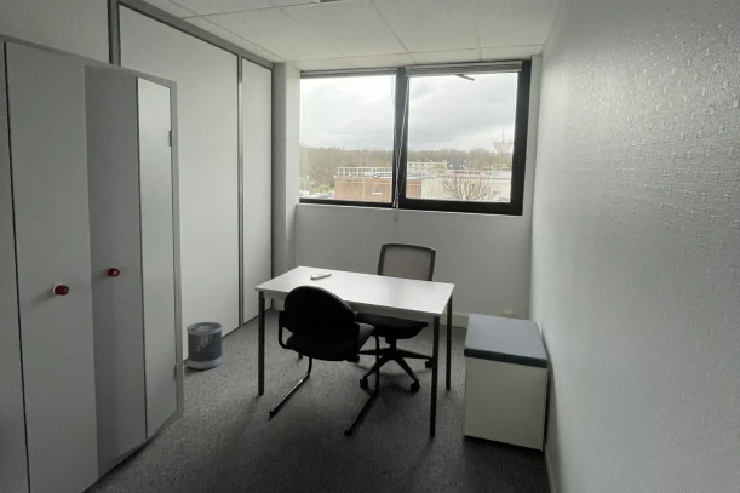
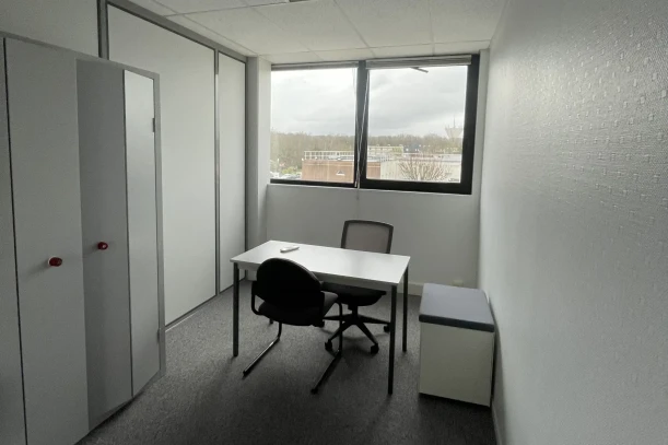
- wastebasket [185,321,224,371]
